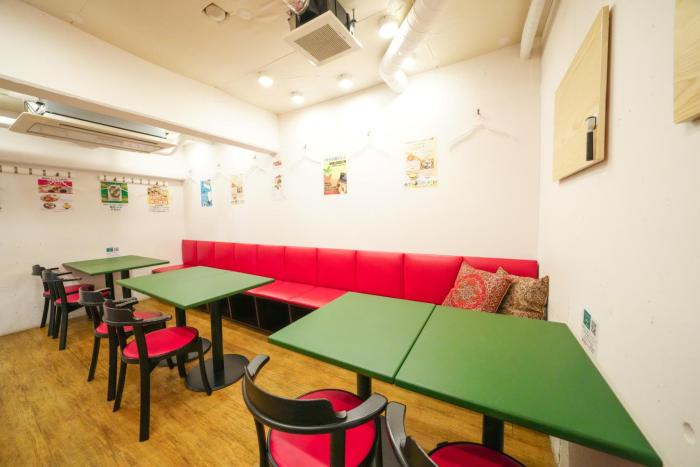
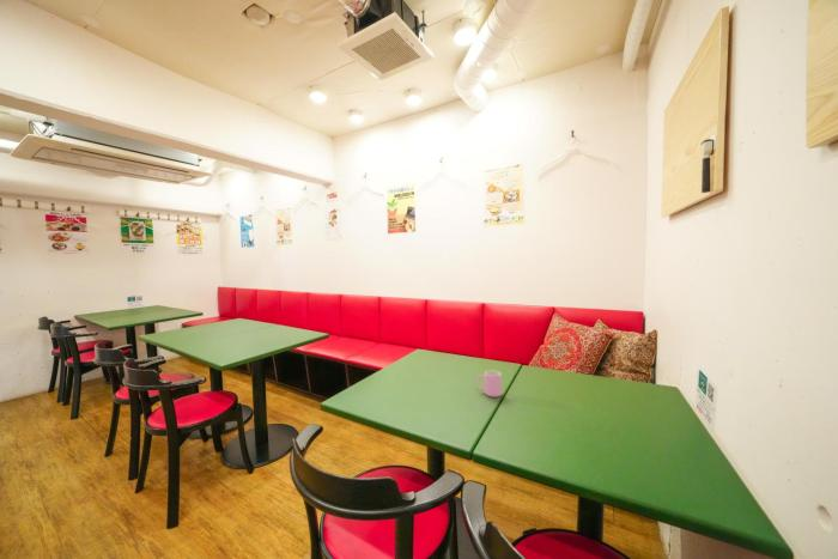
+ cup [476,370,503,399]
